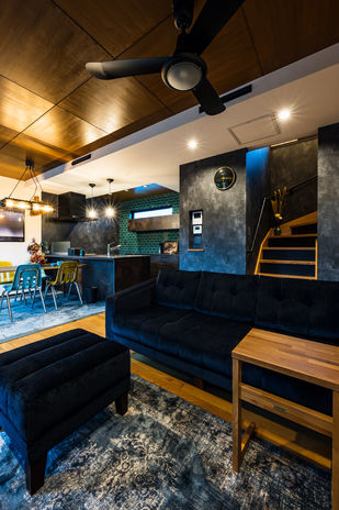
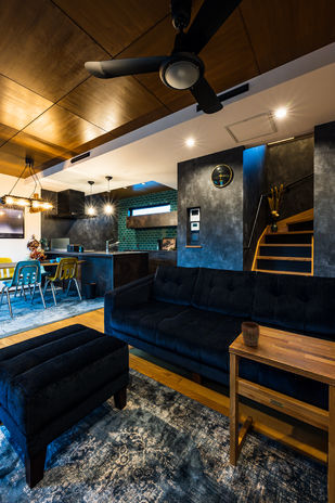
+ mug [241,321,261,347]
